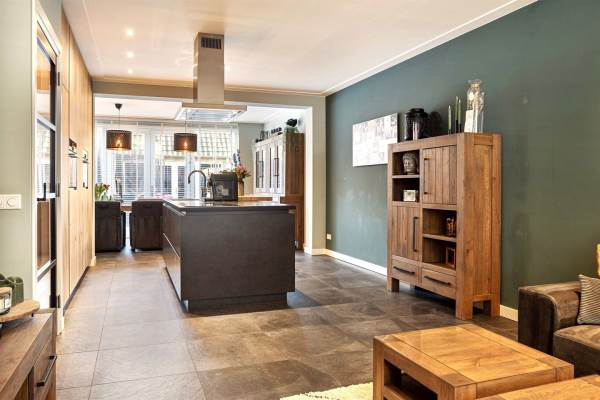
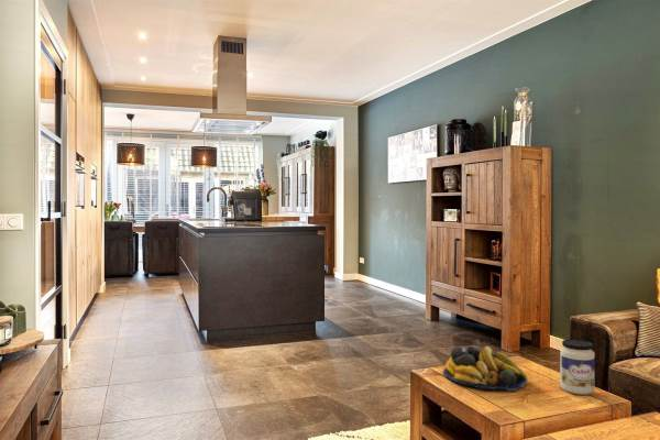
+ jar [559,339,596,396]
+ fruit bowl [442,344,529,392]
